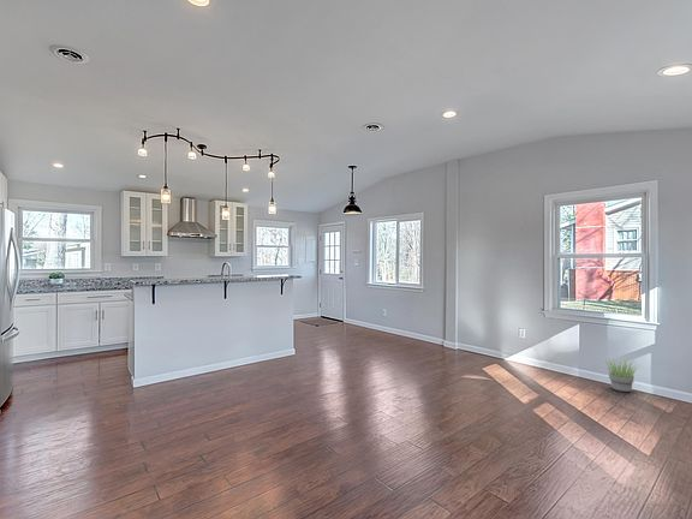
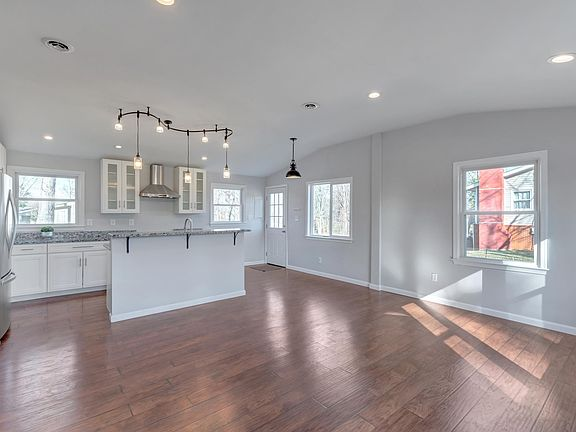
- potted plant [602,356,642,393]
